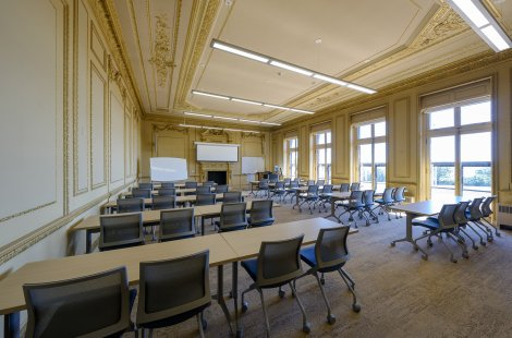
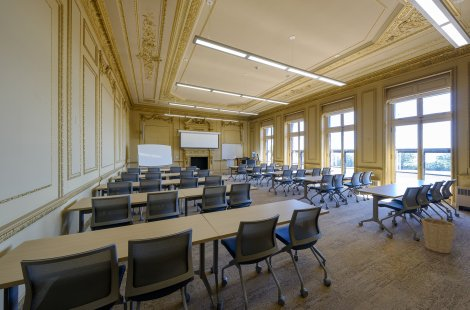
+ basket [420,213,456,255]
